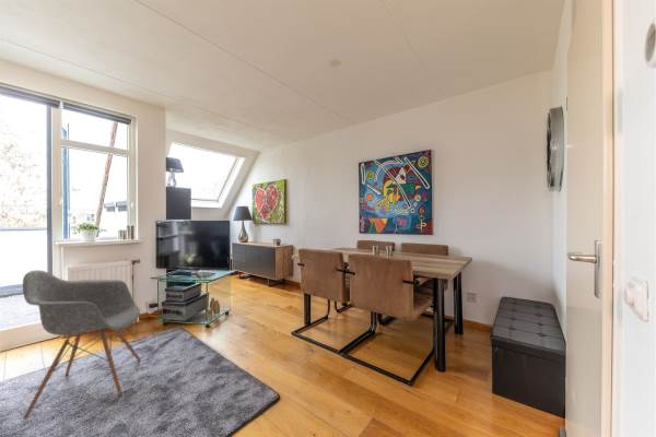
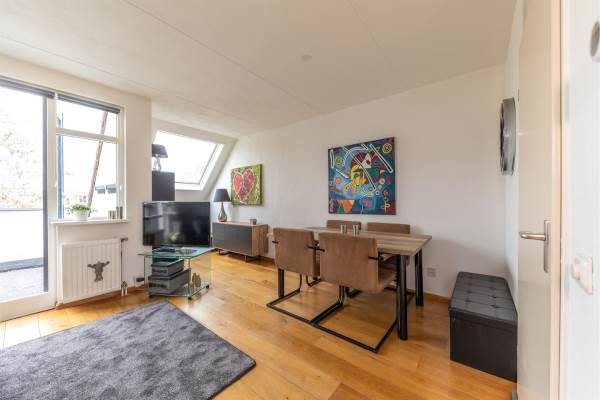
- armchair [22,269,141,420]
